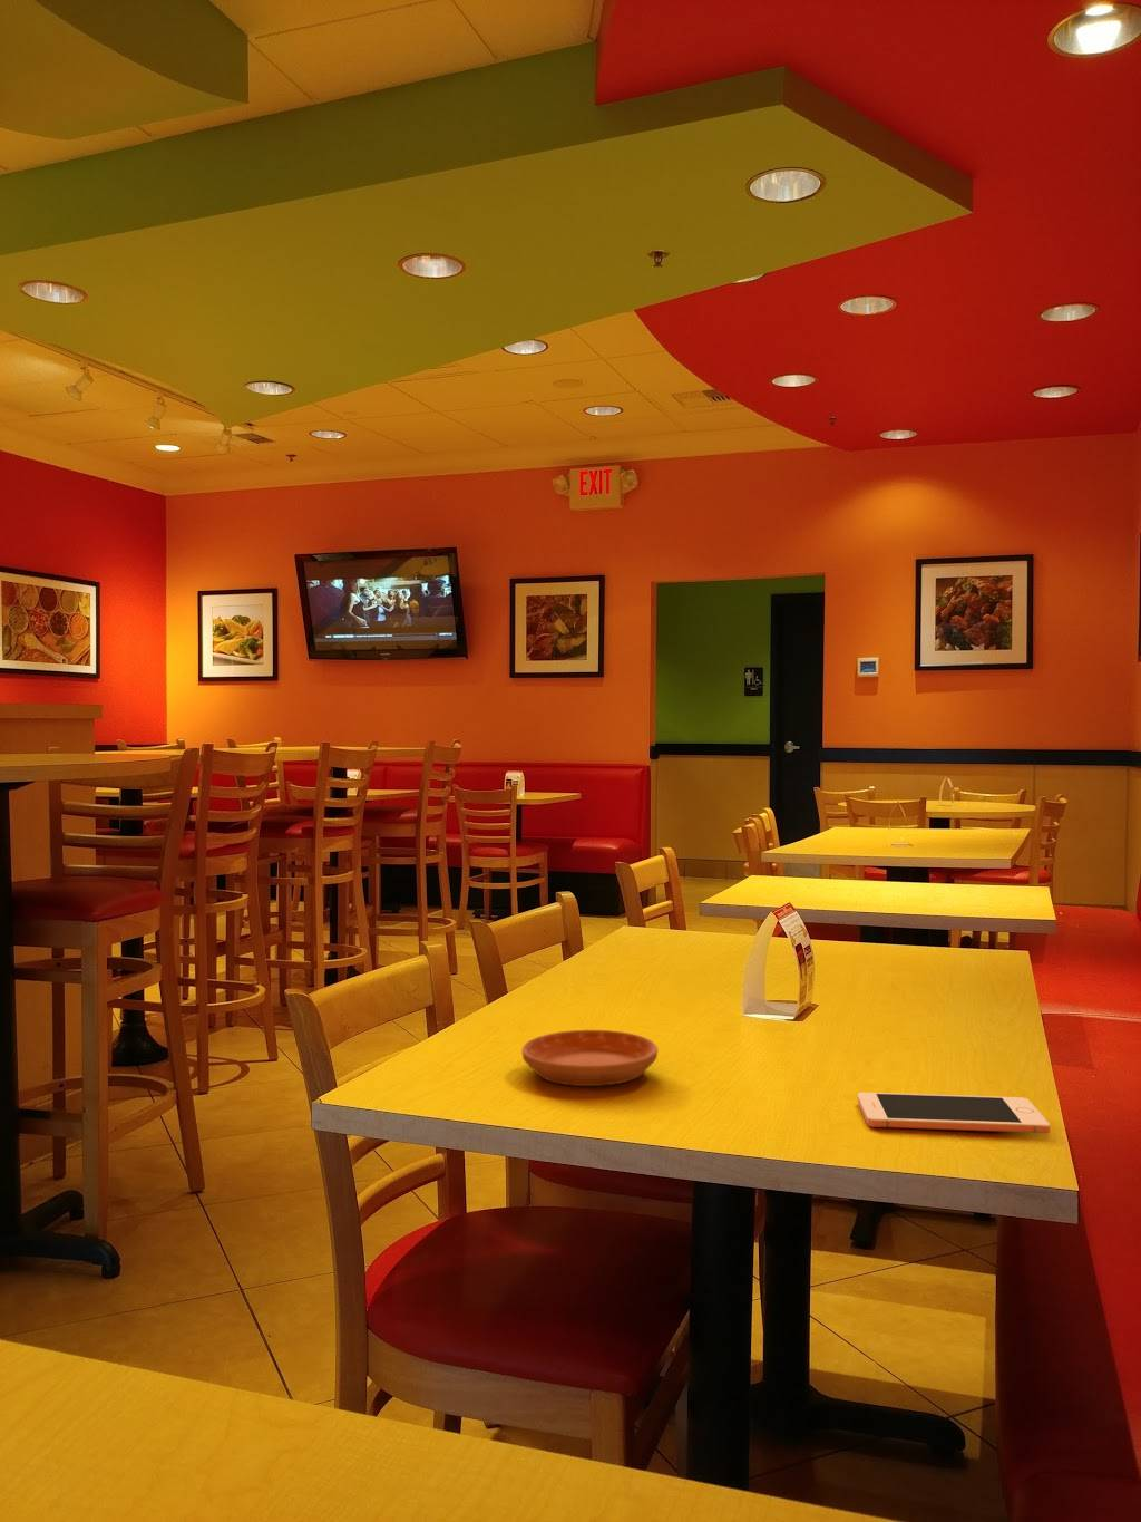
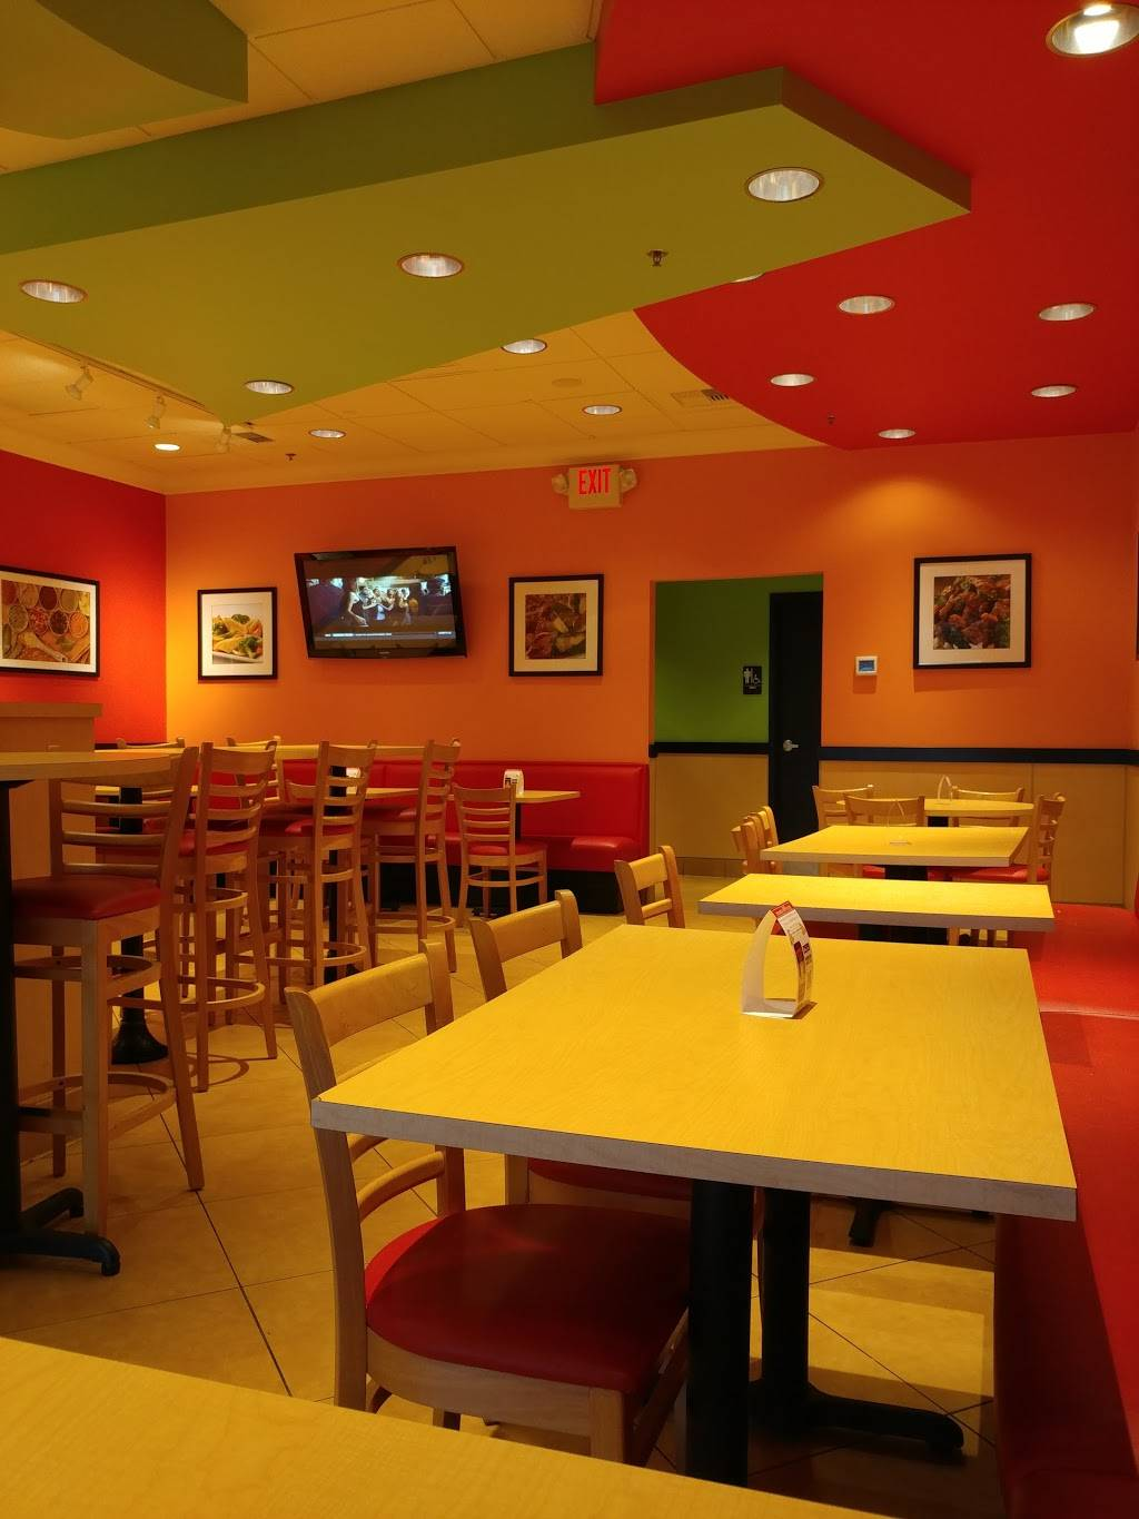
- cell phone [857,1091,1051,1133]
- saucer [520,1029,658,1087]
